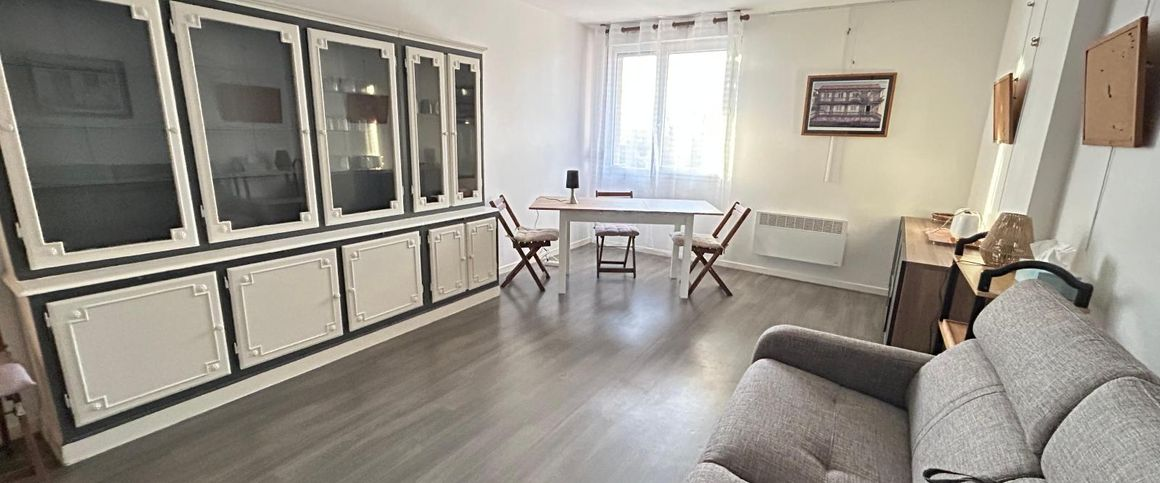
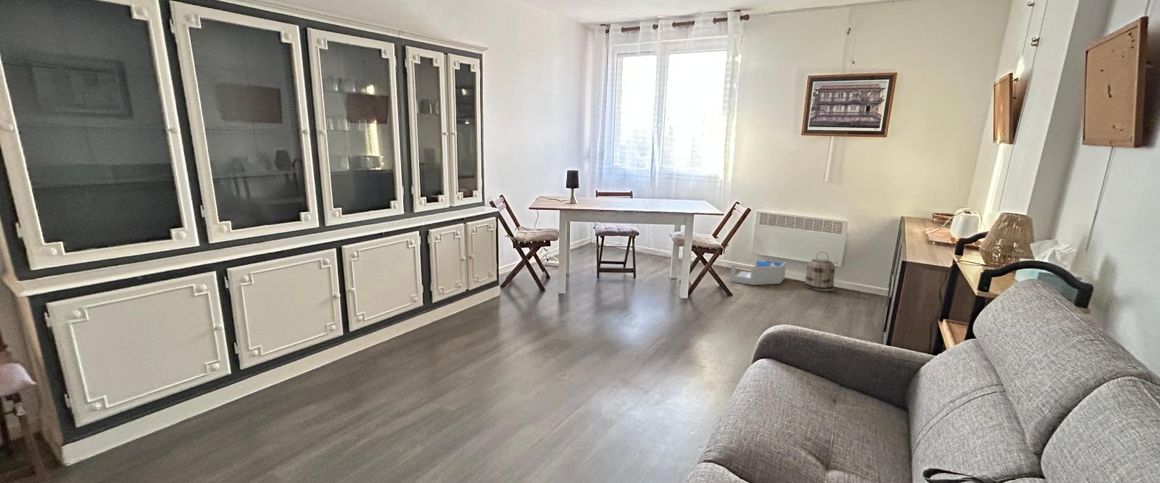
+ basket [803,251,836,292]
+ storage bin [729,259,787,286]
